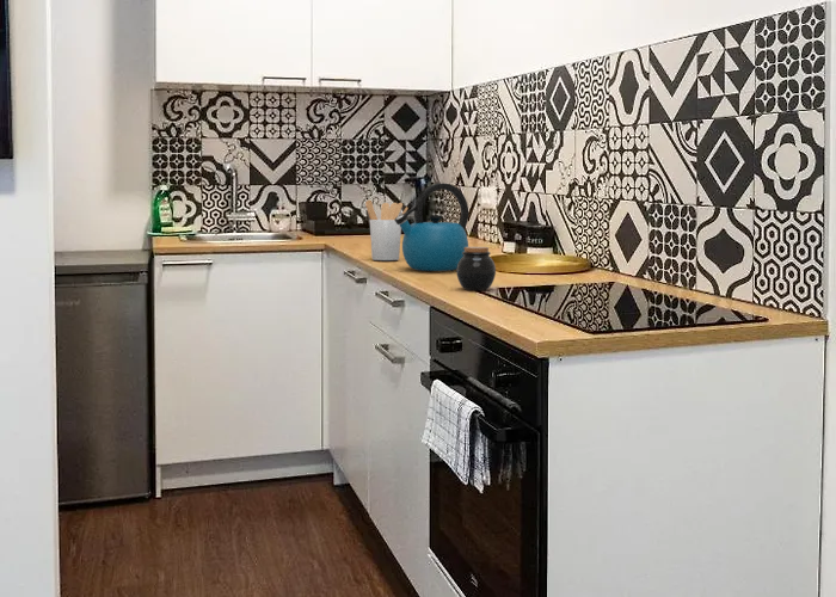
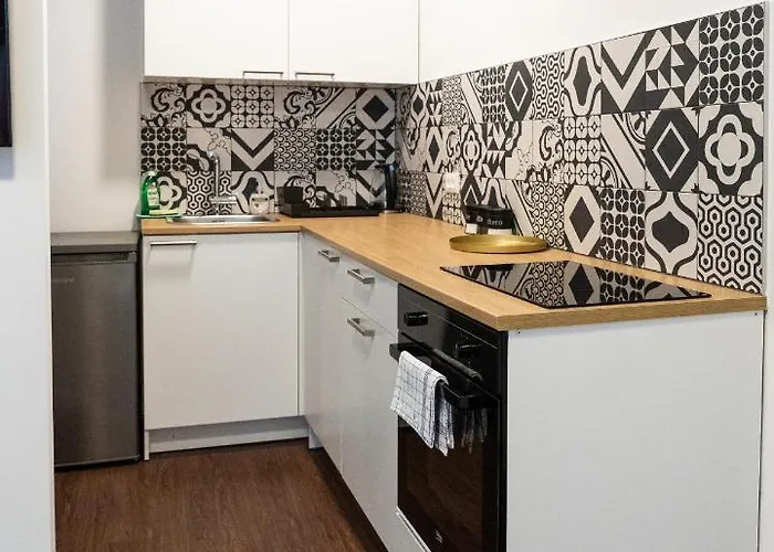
- jar [455,246,497,291]
- utensil holder [364,198,410,261]
- kettle [395,181,469,272]
